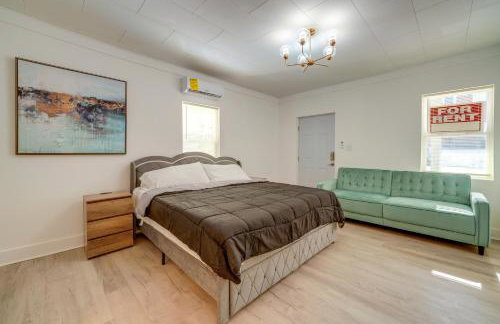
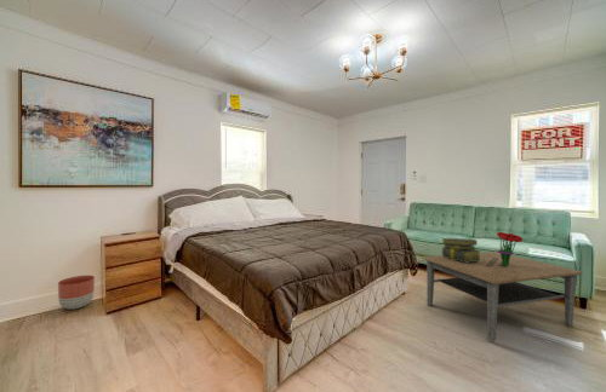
+ stack of books [440,237,482,263]
+ bouquet [496,231,524,266]
+ coffee table [422,250,583,342]
+ planter [57,275,96,311]
